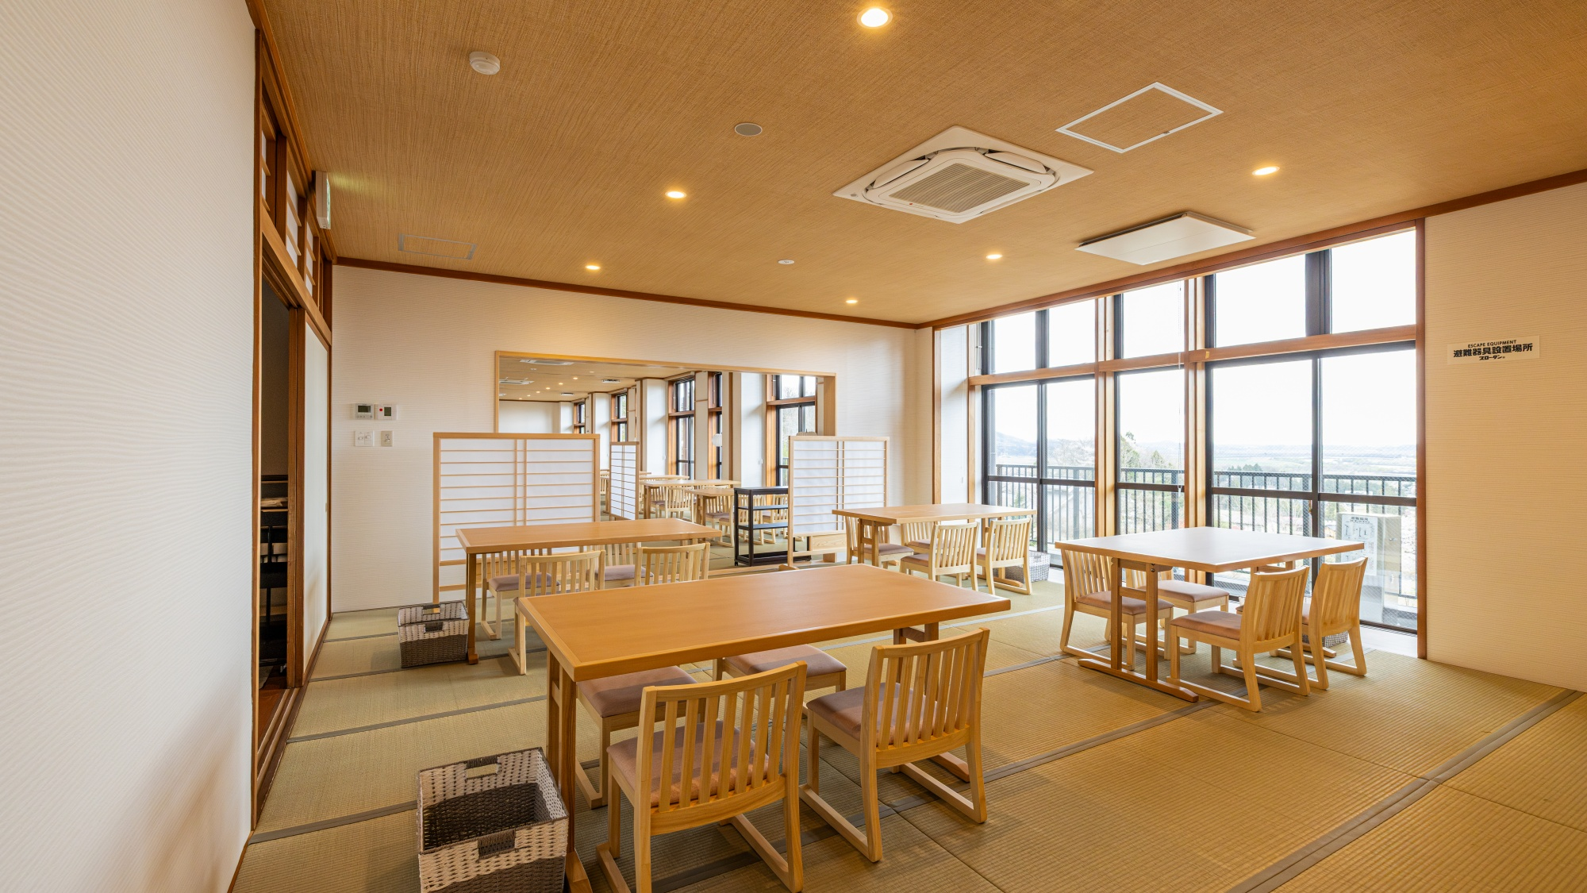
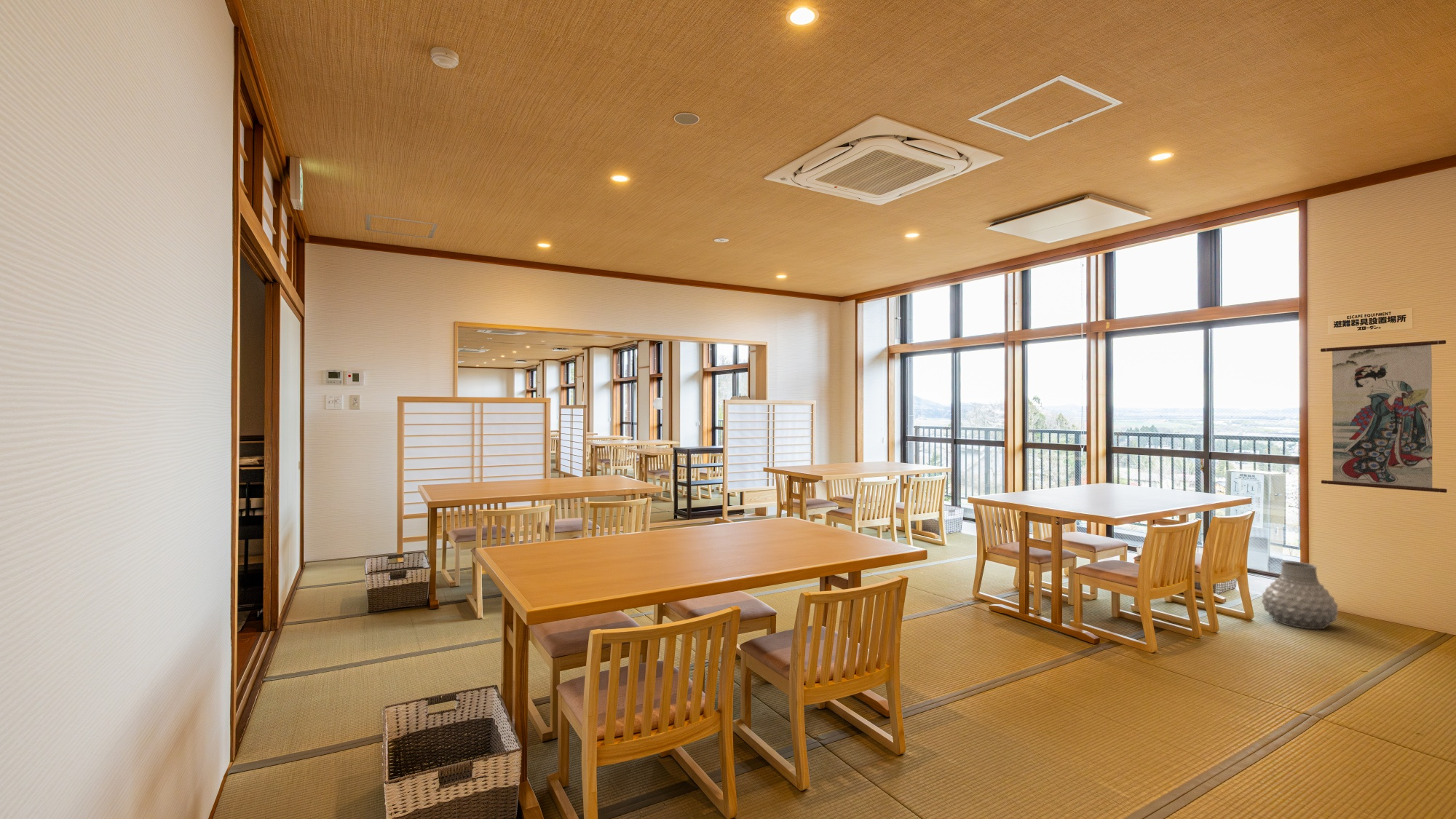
+ vase [1261,561,1340,630]
+ wall scroll [1320,323,1448,494]
